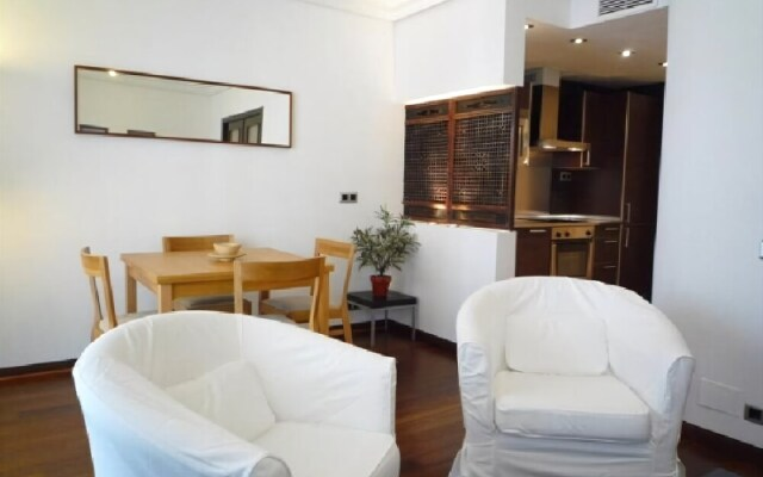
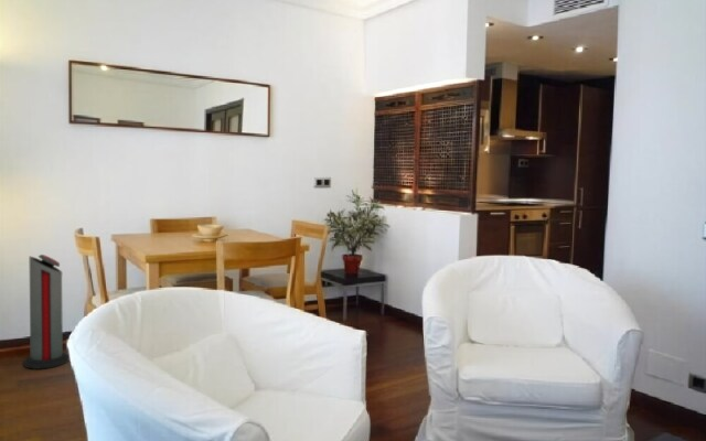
+ air purifier [23,254,69,370]
